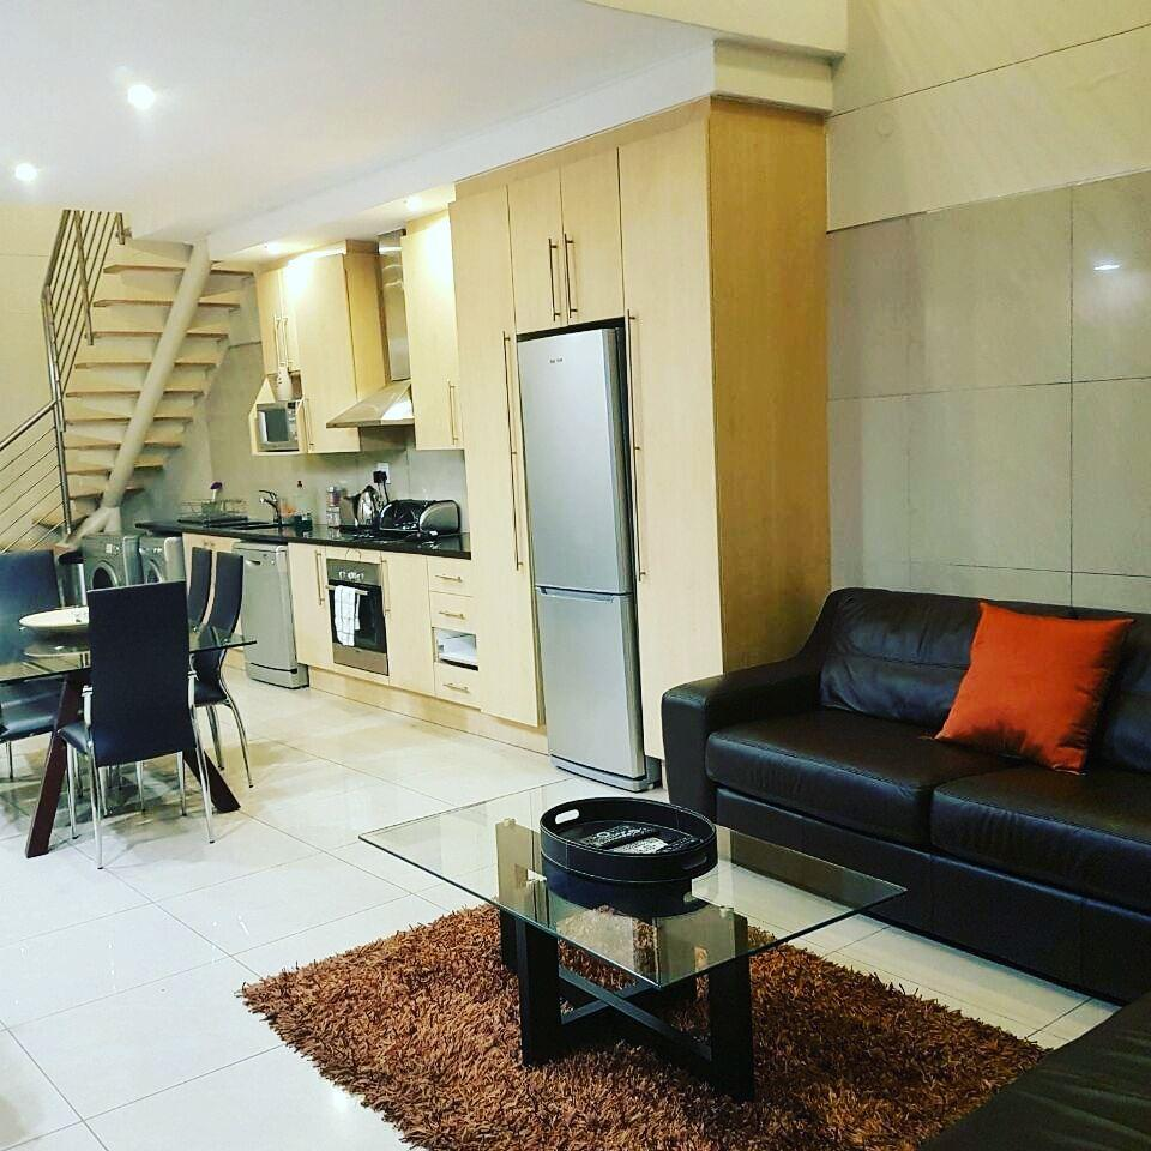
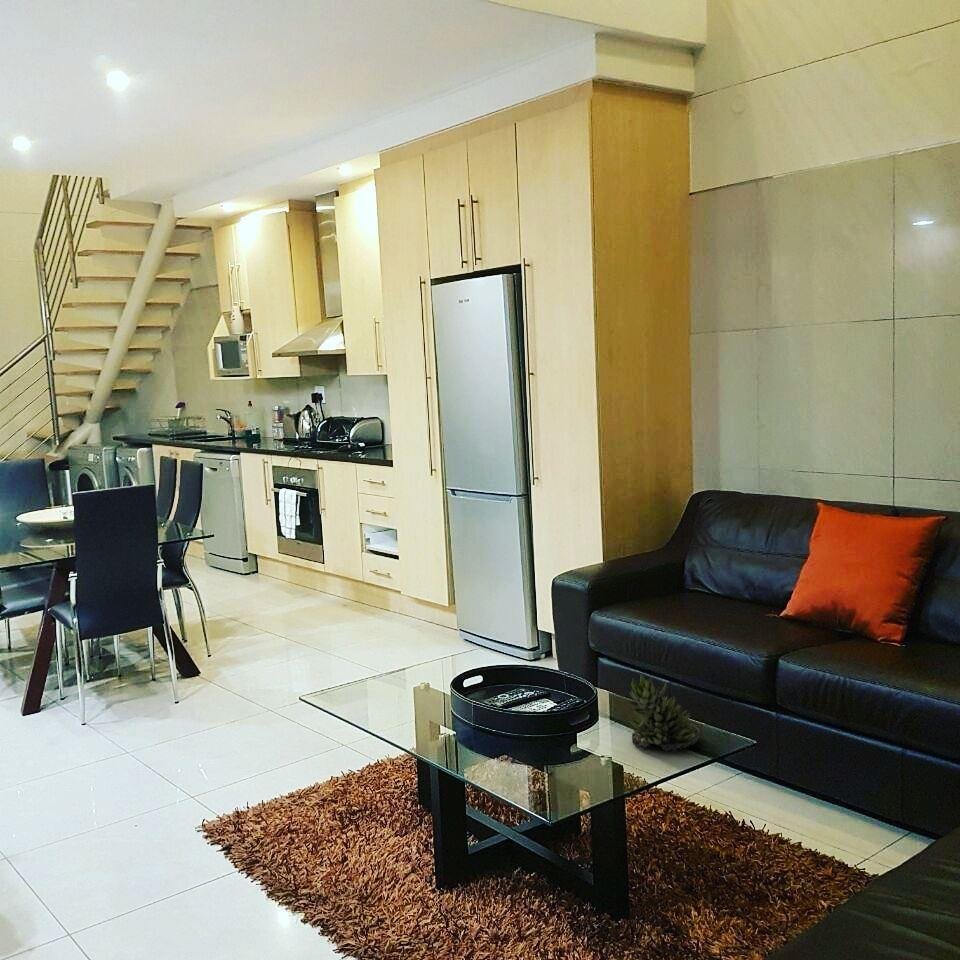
+ succulent plant [623,673,700,753]
